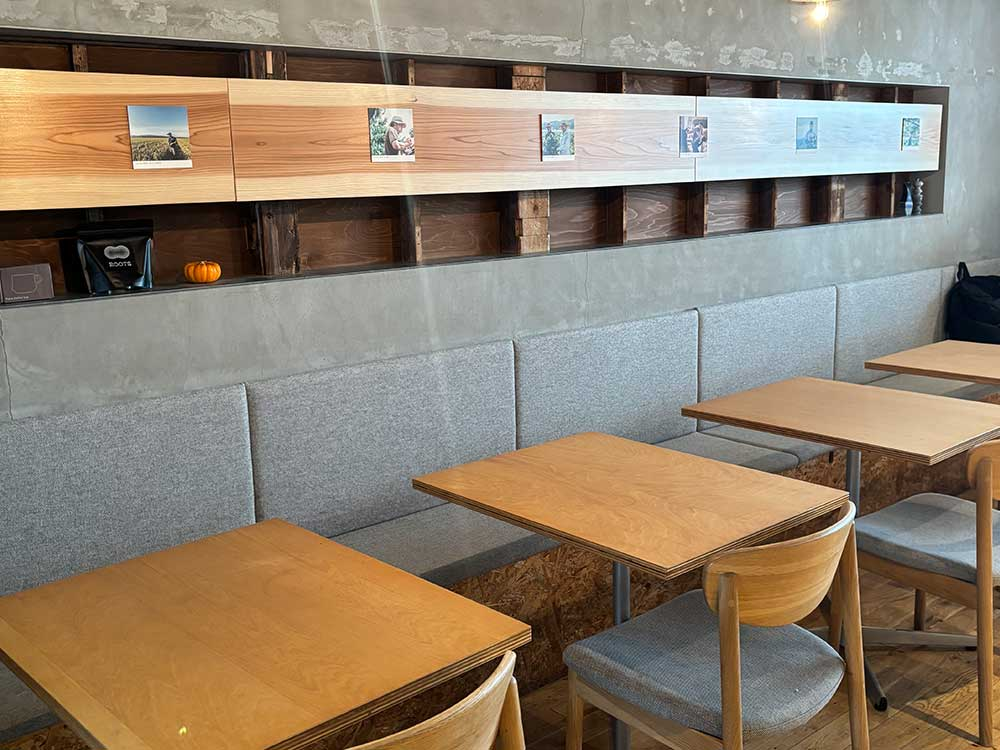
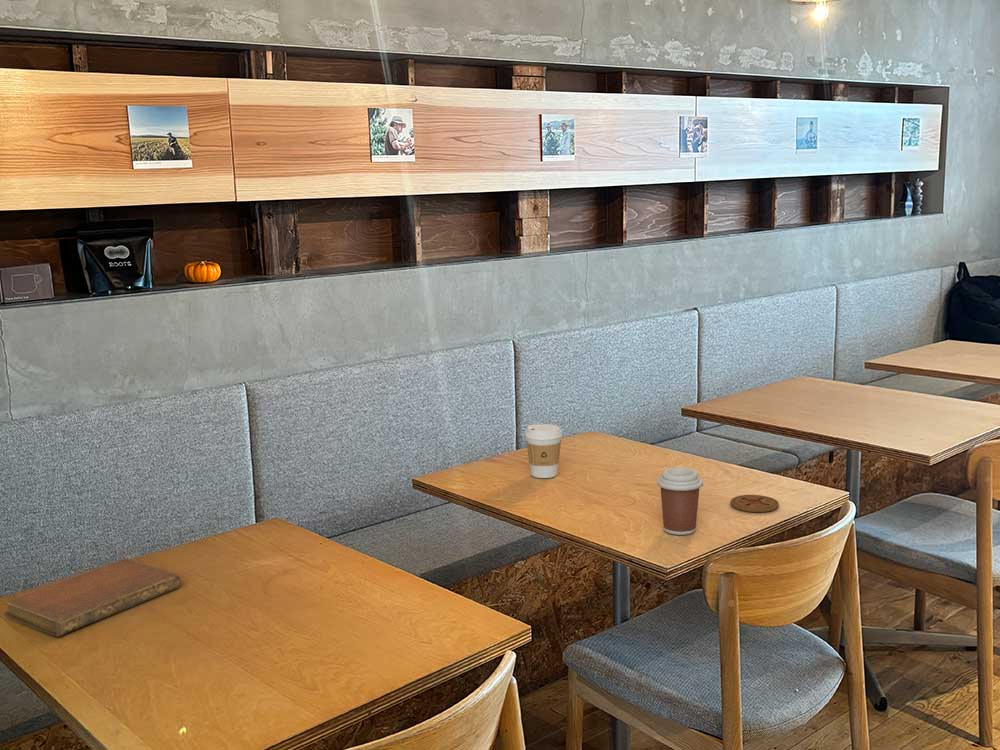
+ coffee cup [524,423,563,479]
+ notebook [3,557,182,638]
+ coffee cup [656,466,704,536]
+ coaster [730,494,780,513]
